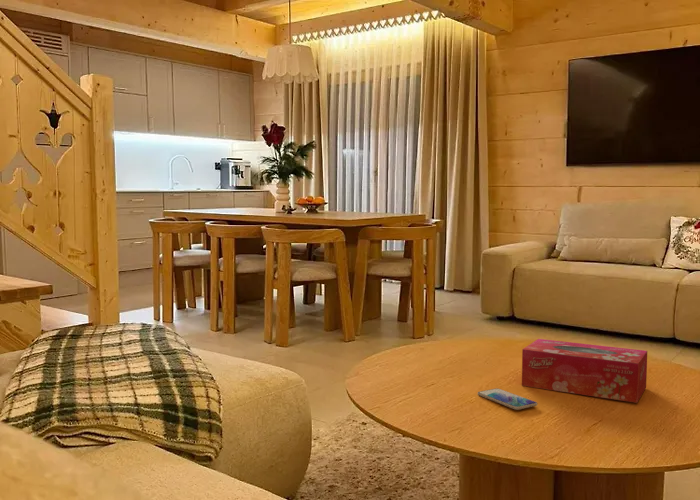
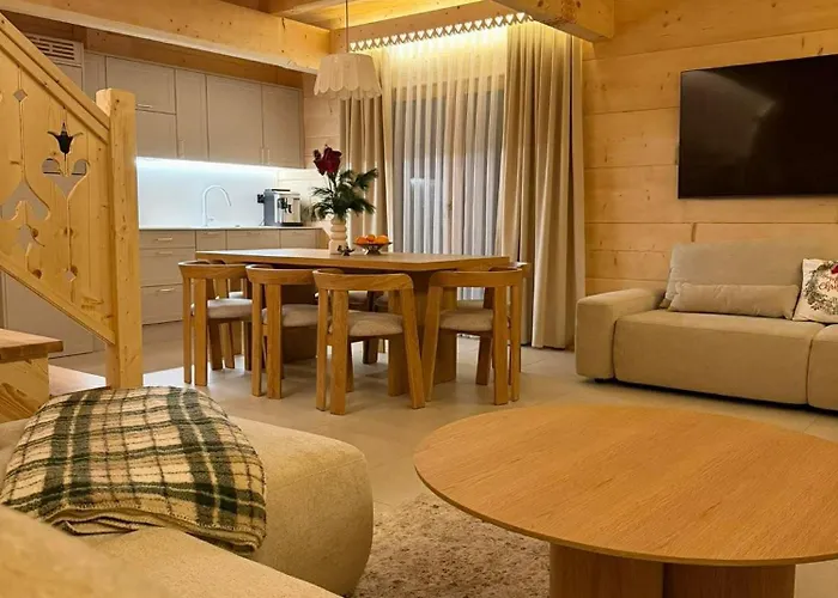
- tissue box [521,338,648,404]
- smartphone [477,388,538,411]
